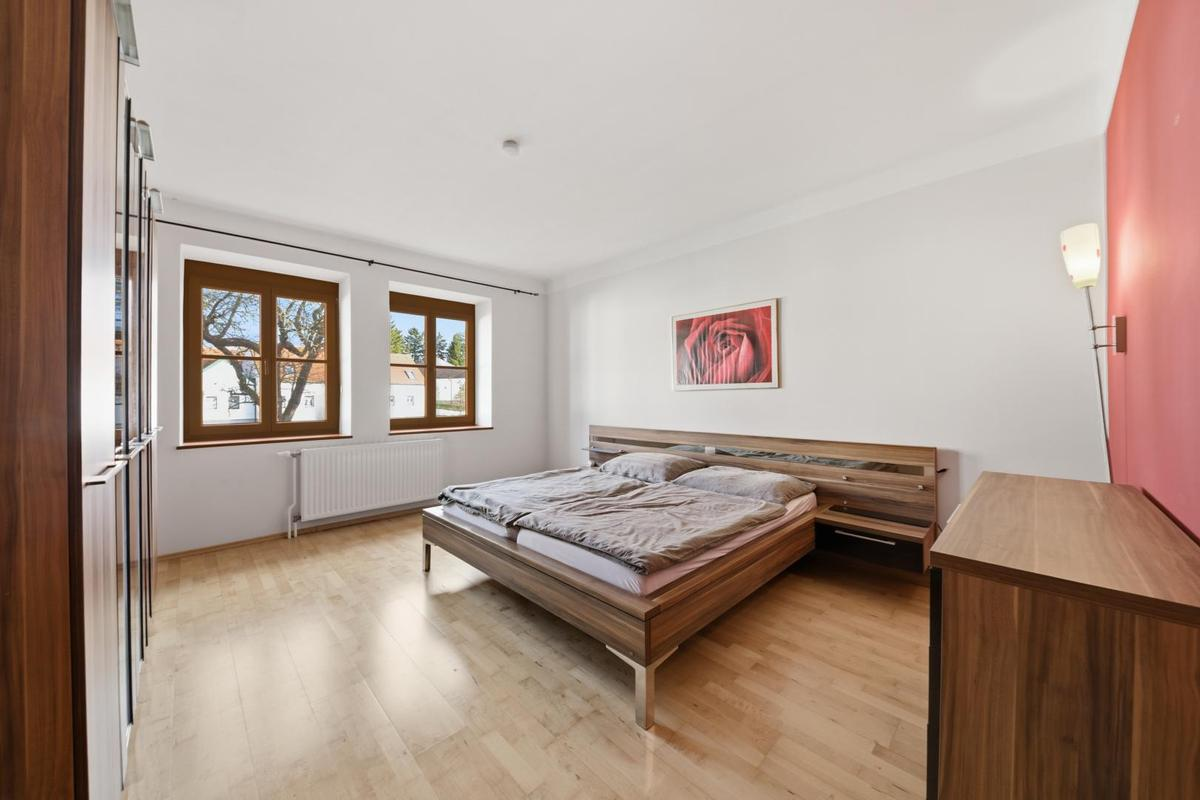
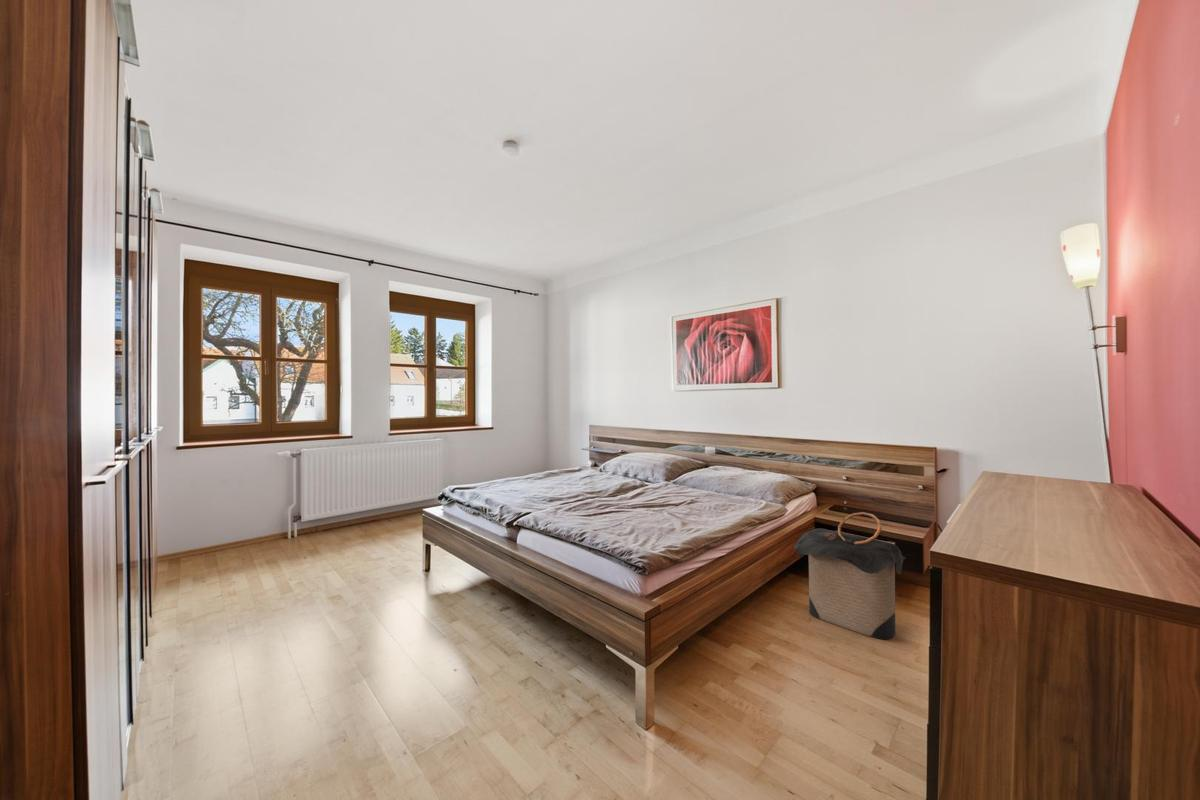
+ laundry hamper [793,511,906,640]
